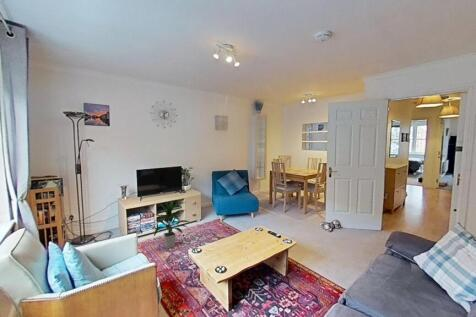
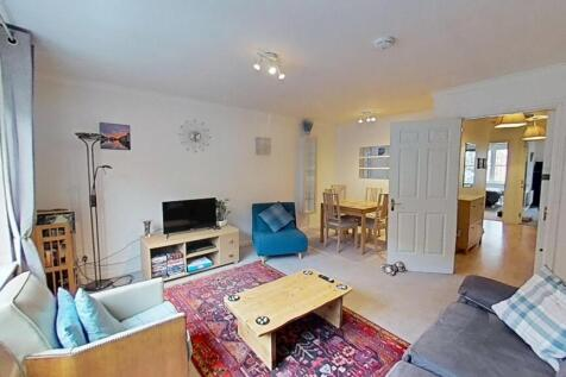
- indoor plant [152,199,190,249]
